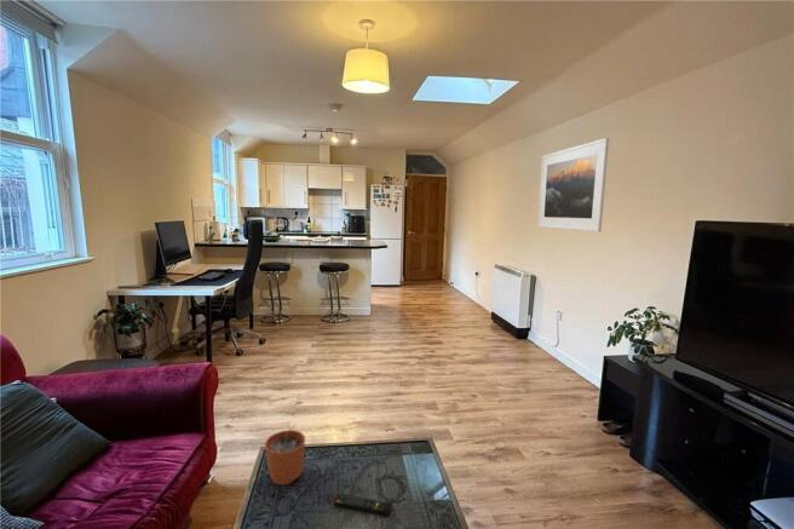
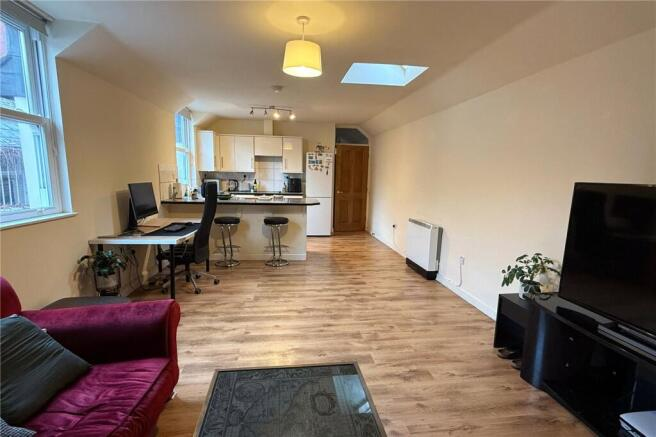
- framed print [536,137,610,234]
- plant pot [264,425,306,485]
- remote control [333,493,393,516]
